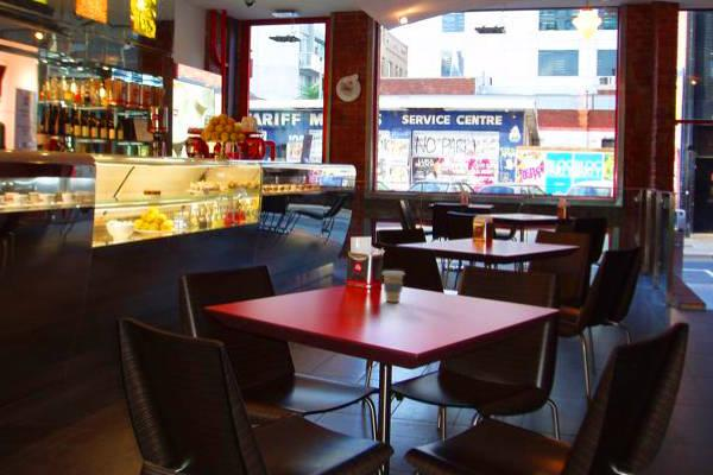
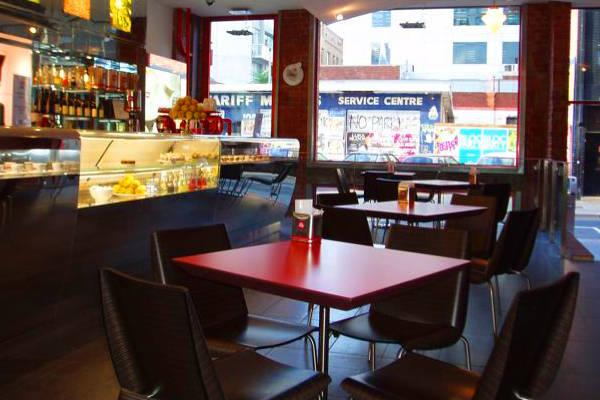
- coffee cup [380,270,405,303]
